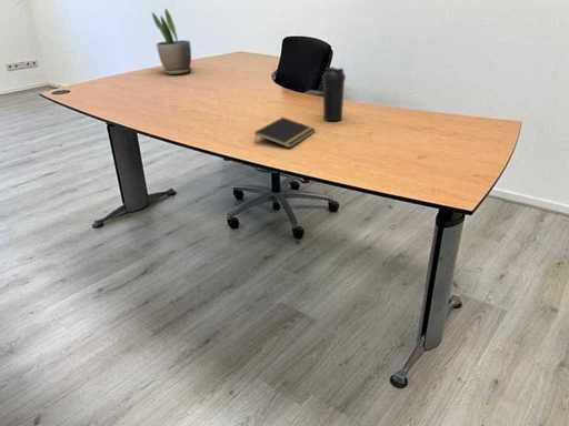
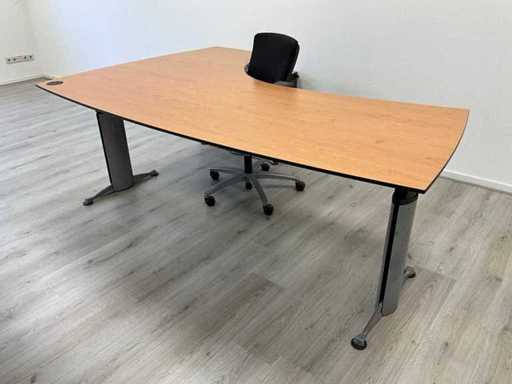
- water bottle [321,65,347,122]
- notepad [253,116,317,149]
- potted plant [151,8,192,75]
